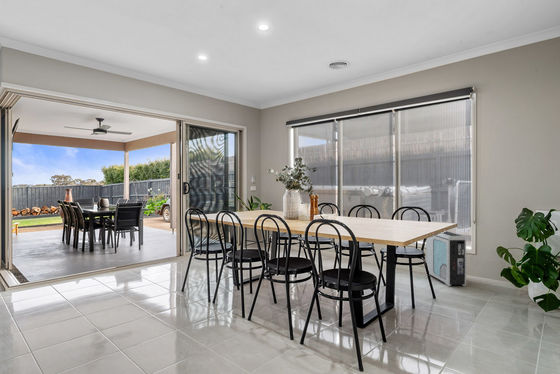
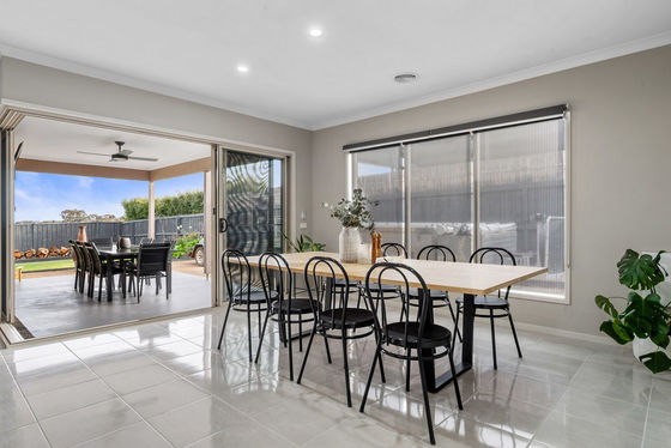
- air purifier [425,230,467,287]
